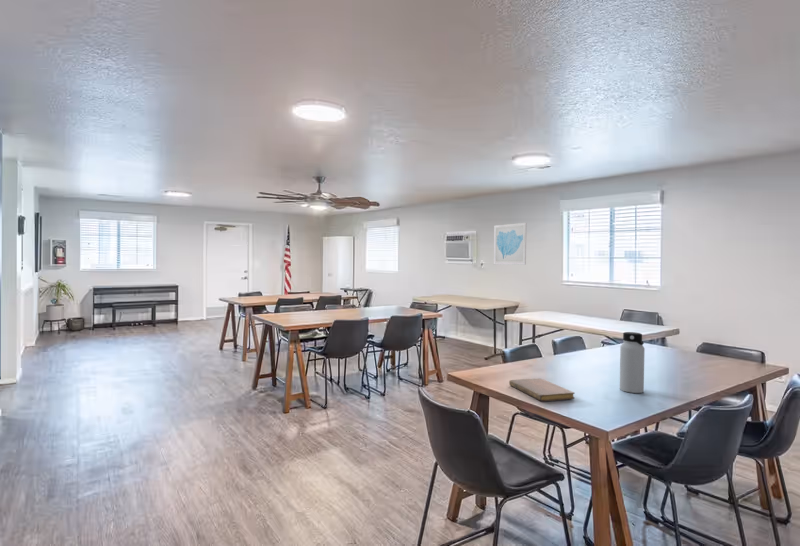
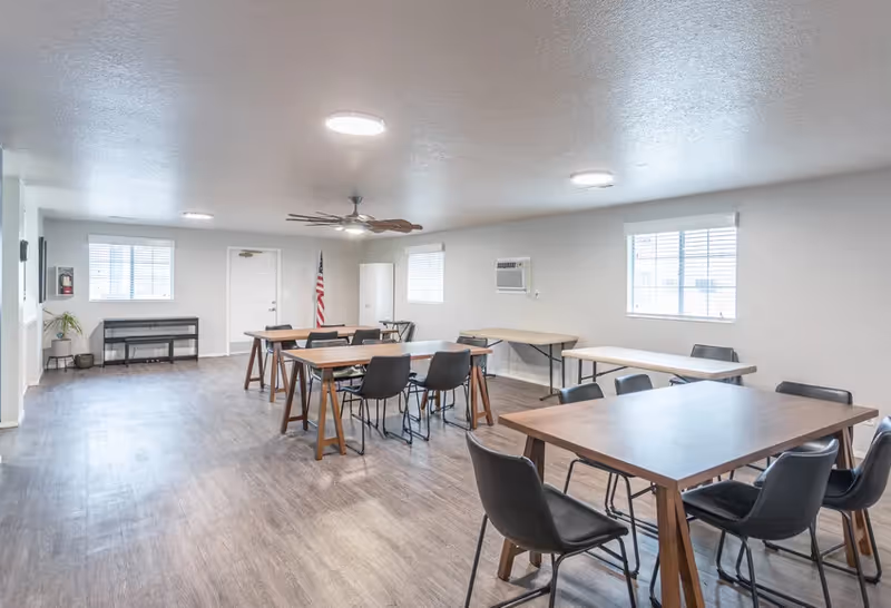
- notebook [508,377,576,402]
- water bottle [619,331,646,394]
- wall art [493,222,527,265]
